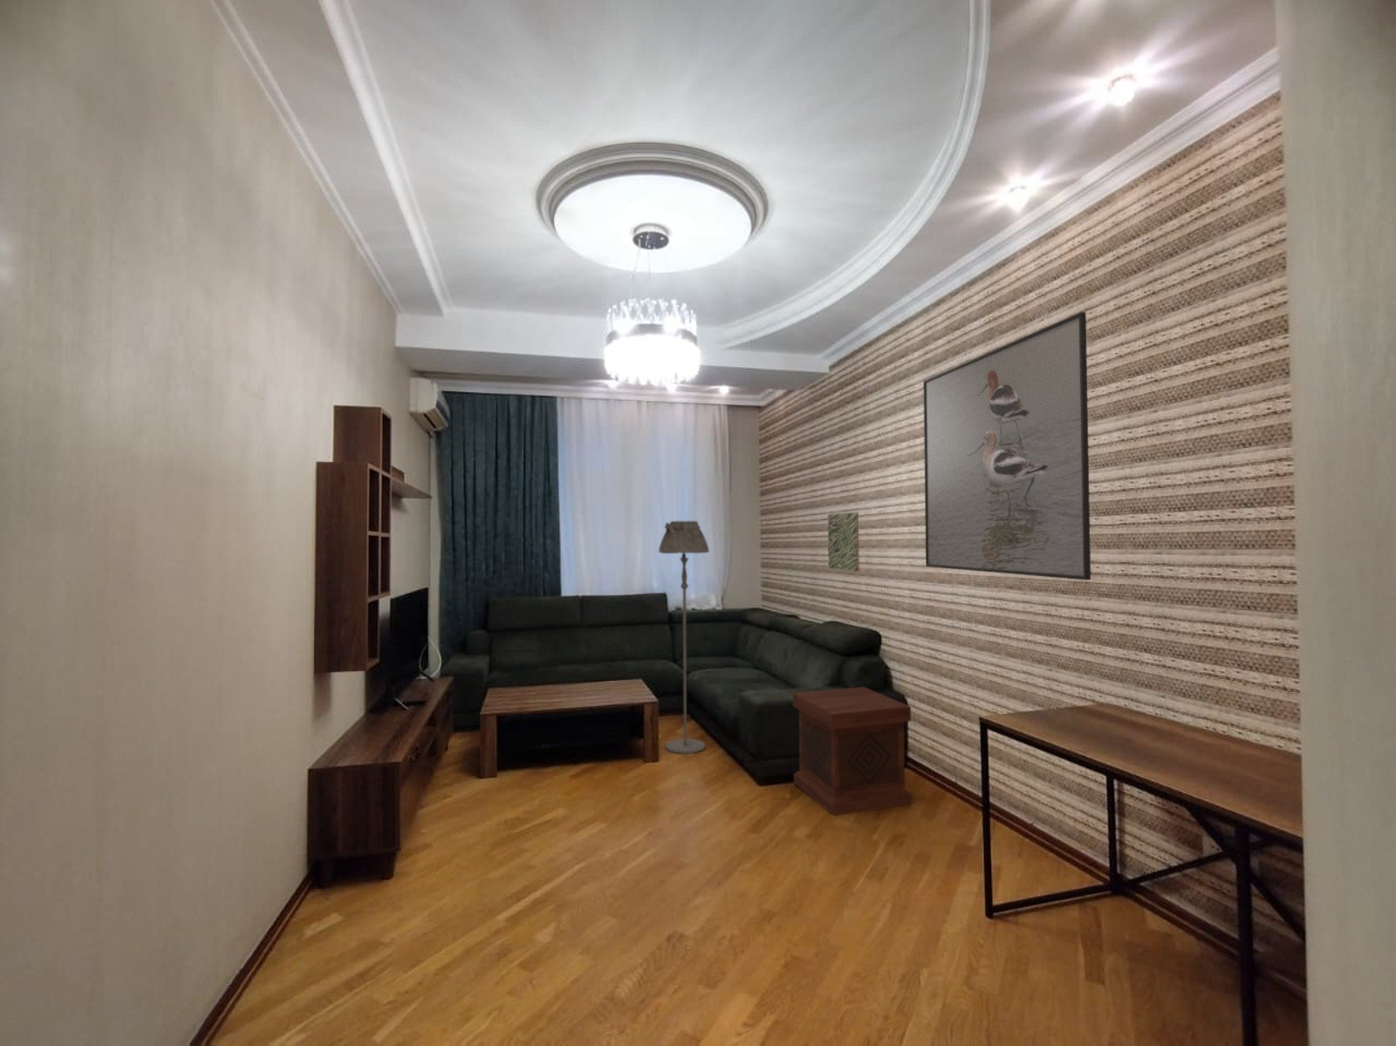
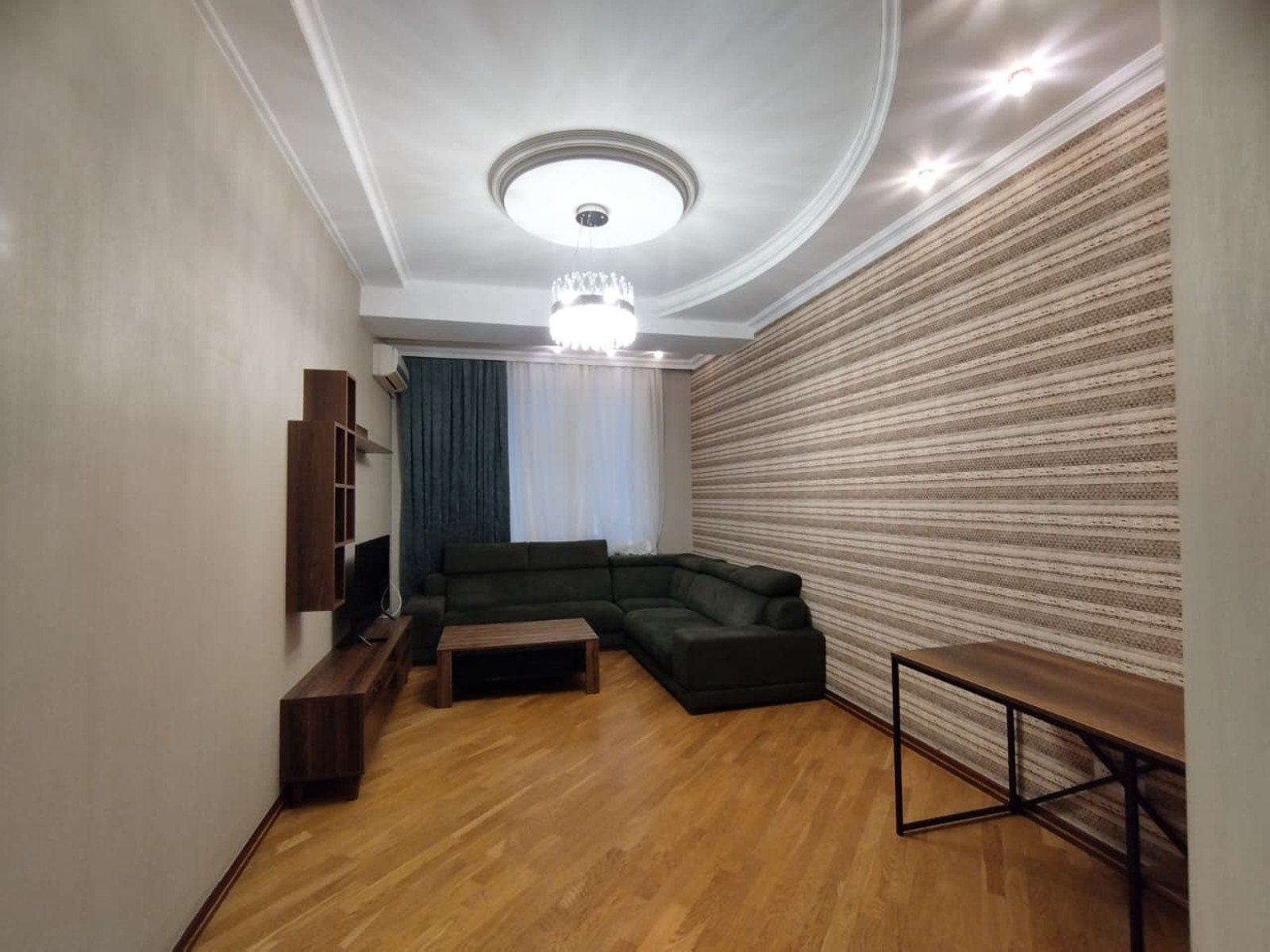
- floor lamp [657,520,710,755]
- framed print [922,311,1092,580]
- wall art [827,512,861,572]
- side table [793,686,912,816]
